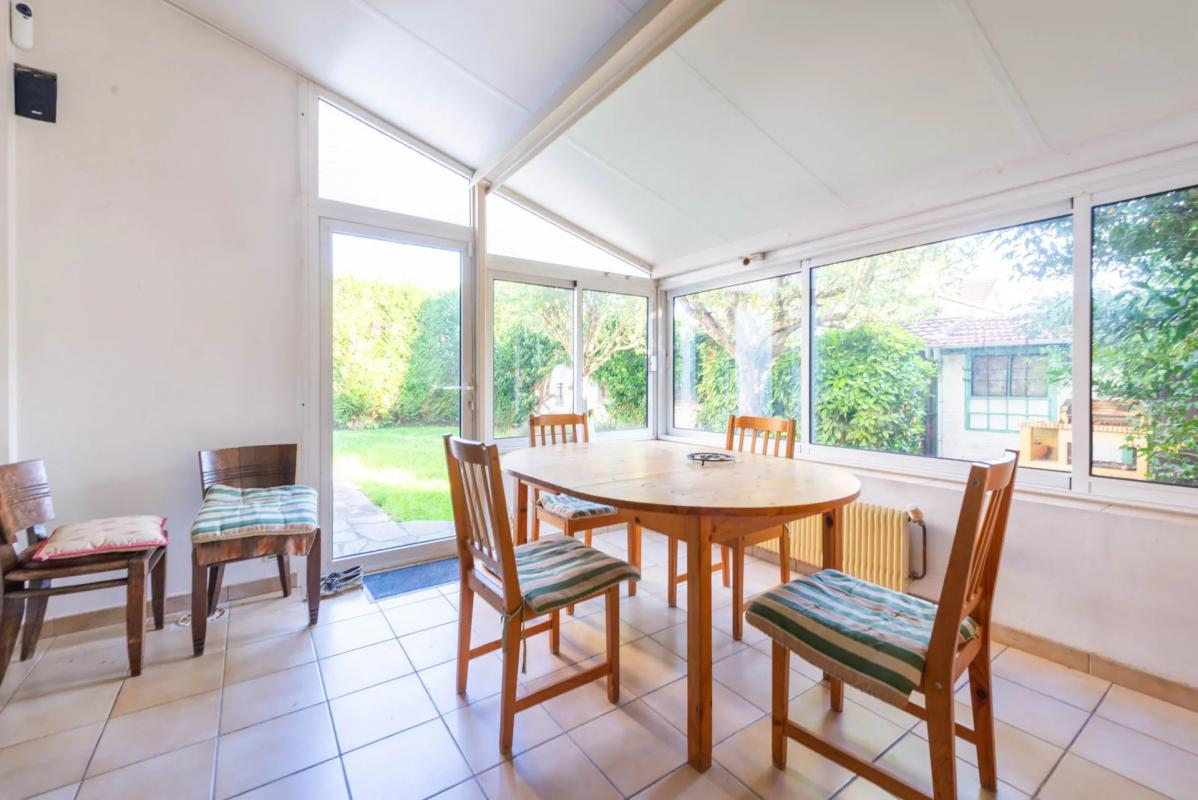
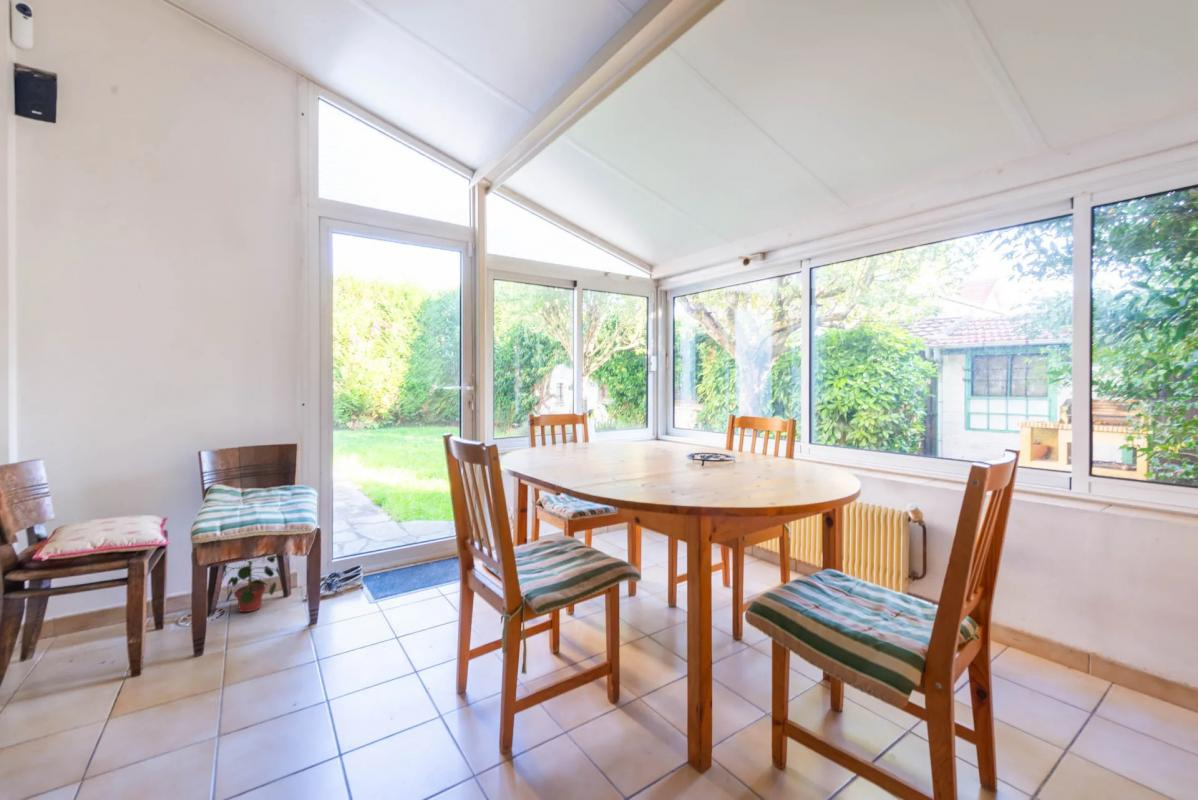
+ potted plant [222,556,289,613]
